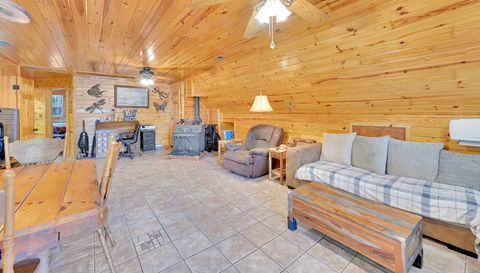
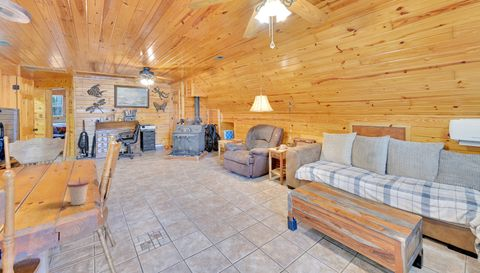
+ cup [66,177,90,206]
